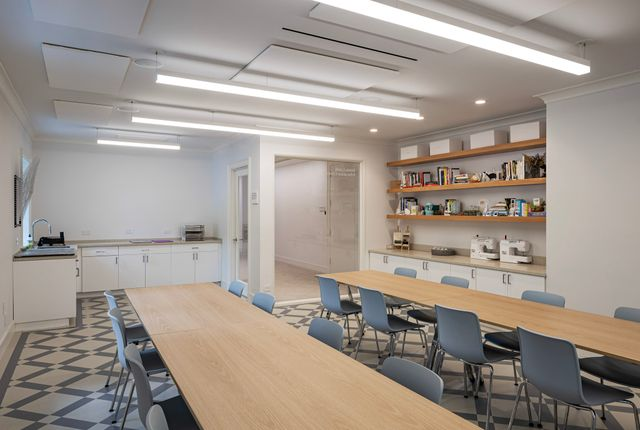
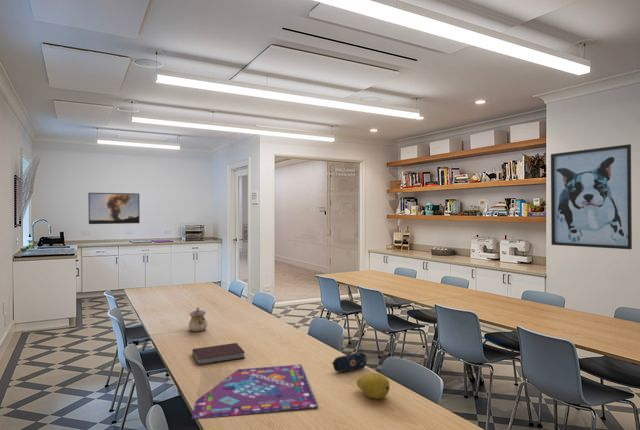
+ notebook [192,342,246,366]
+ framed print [87,192,141,225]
+ gameboard [190,364,319,420]
+ pencil case [331,351,368,373]
+ fruit [355,372,391,400]
+ teapot [187,306,208,333]
+ wall art [550,143,633,250]
